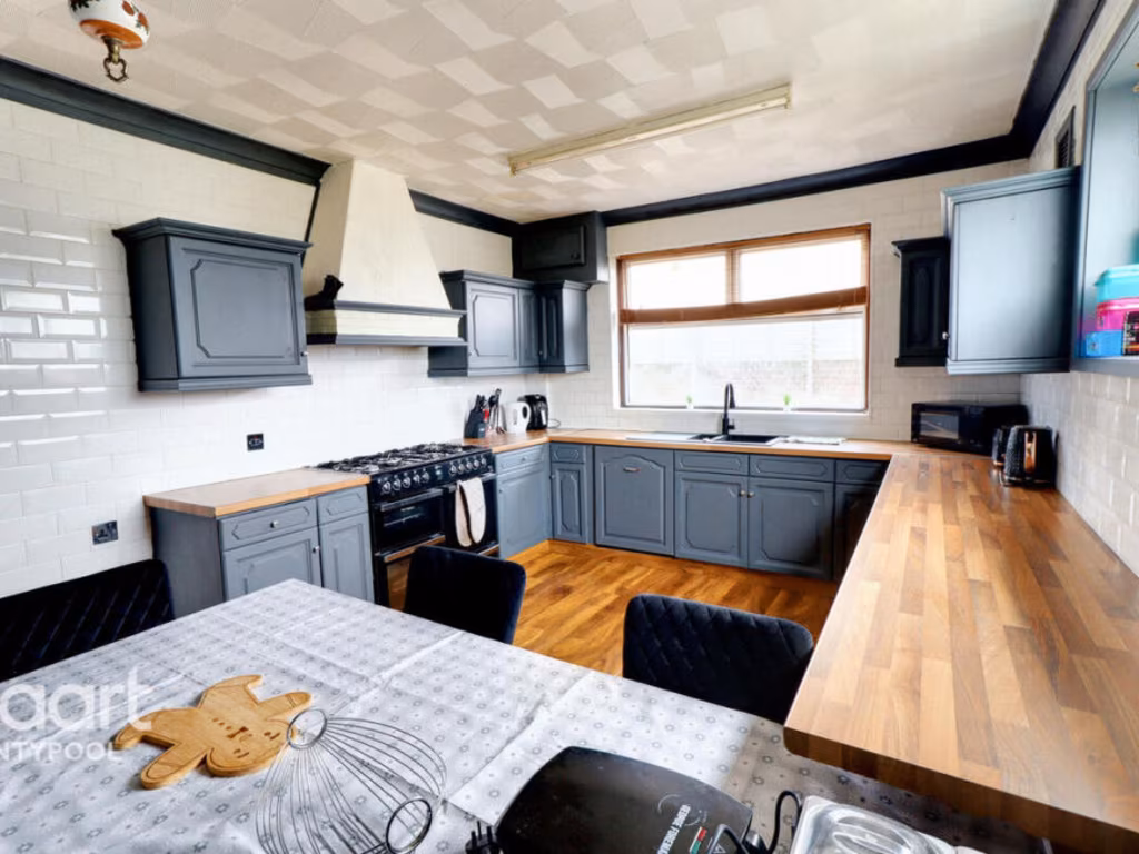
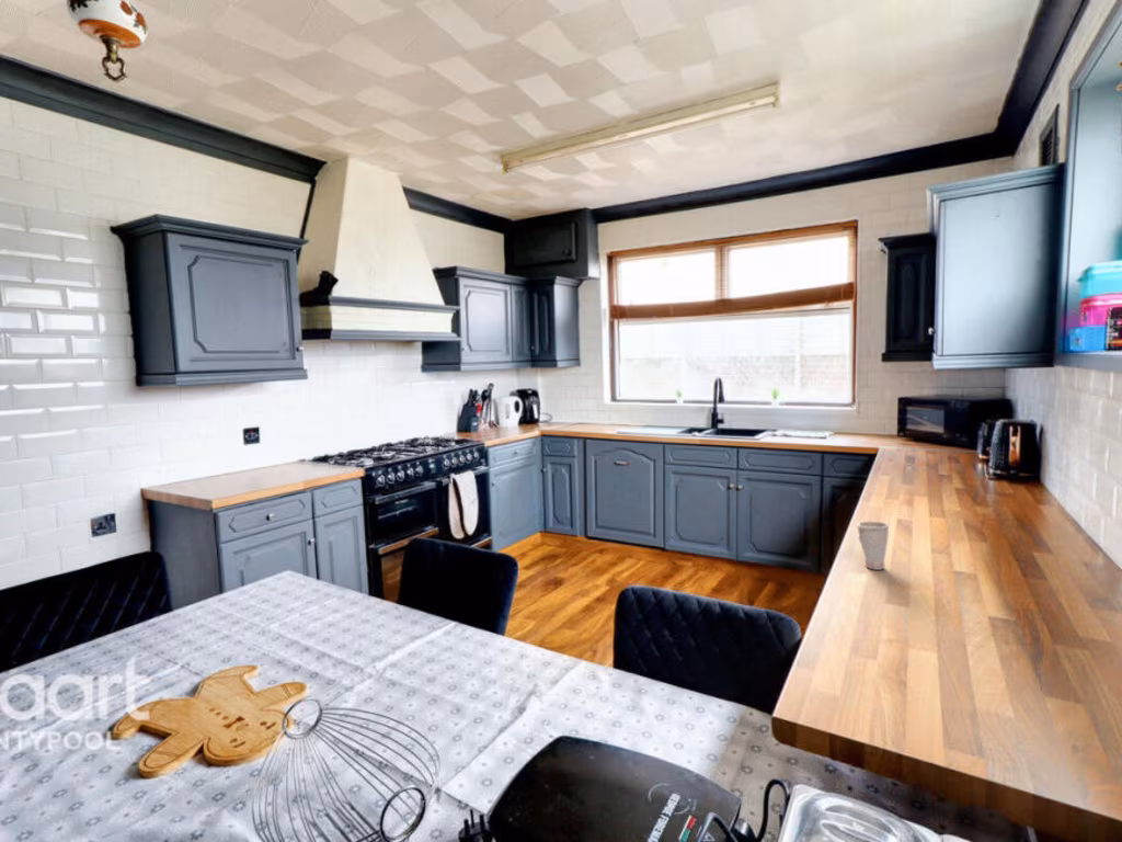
+ cup [856,520,890,571]
